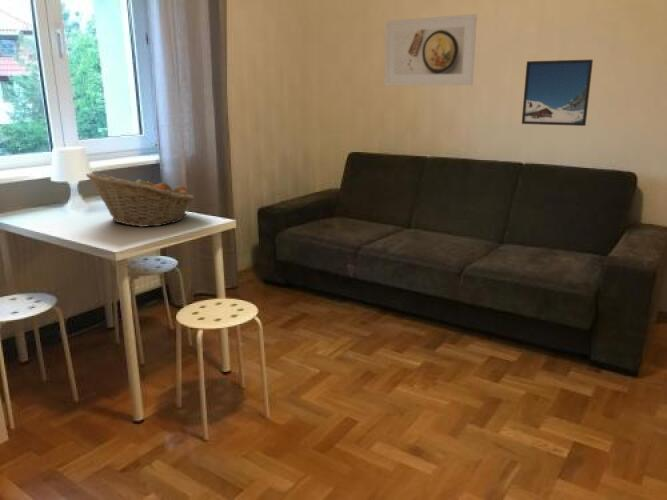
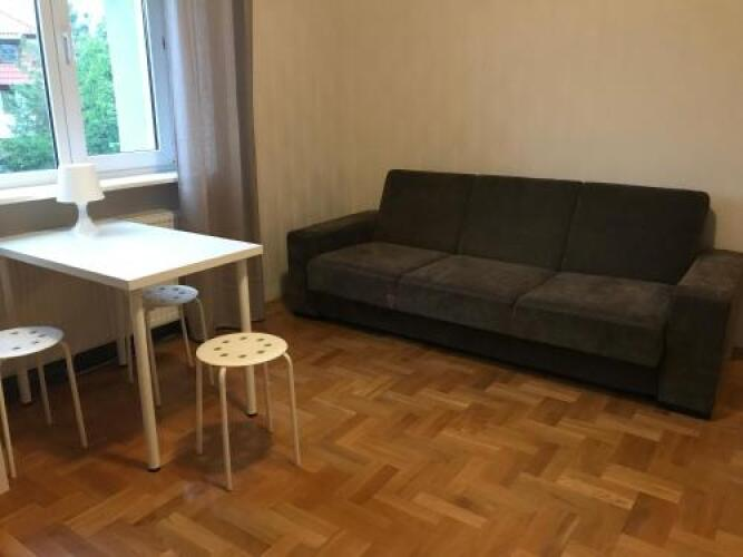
- fruit basket [85,172,196,228]
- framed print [521,59,594,127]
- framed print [384,13,478,87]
